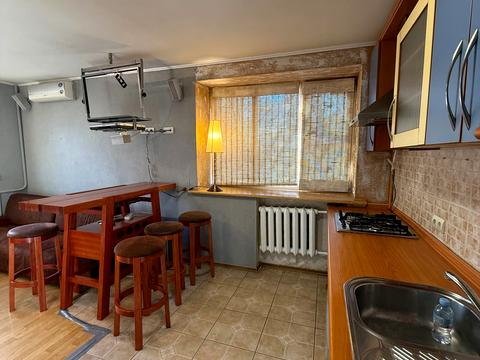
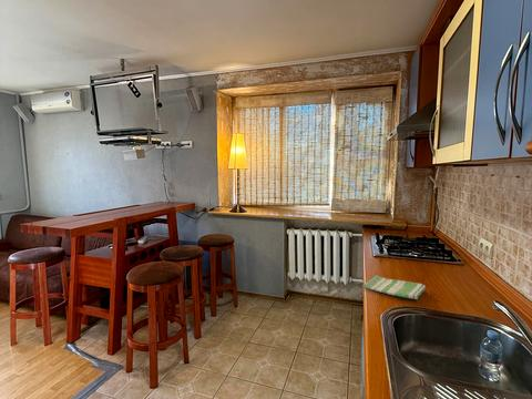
+ dish towel [361,274,427,300]
